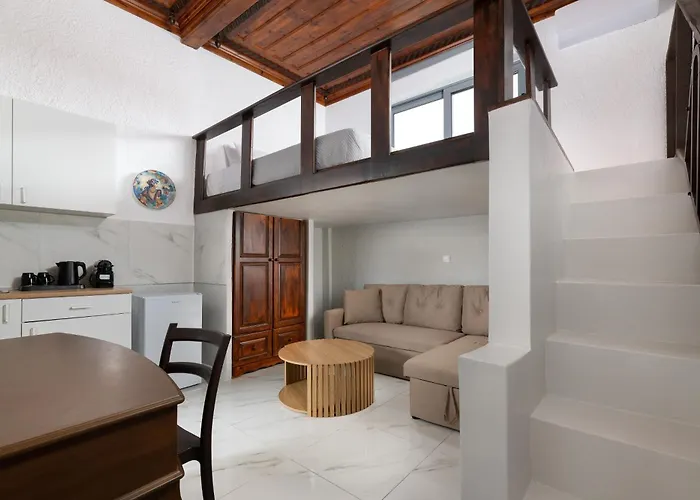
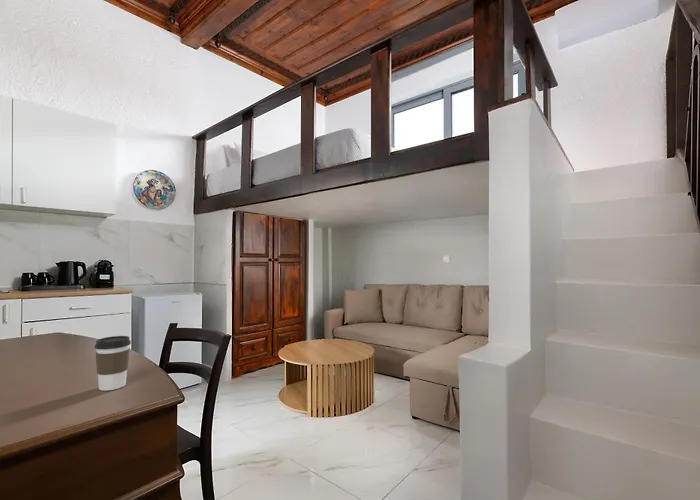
+ coffee cup [94,335,132,392]
